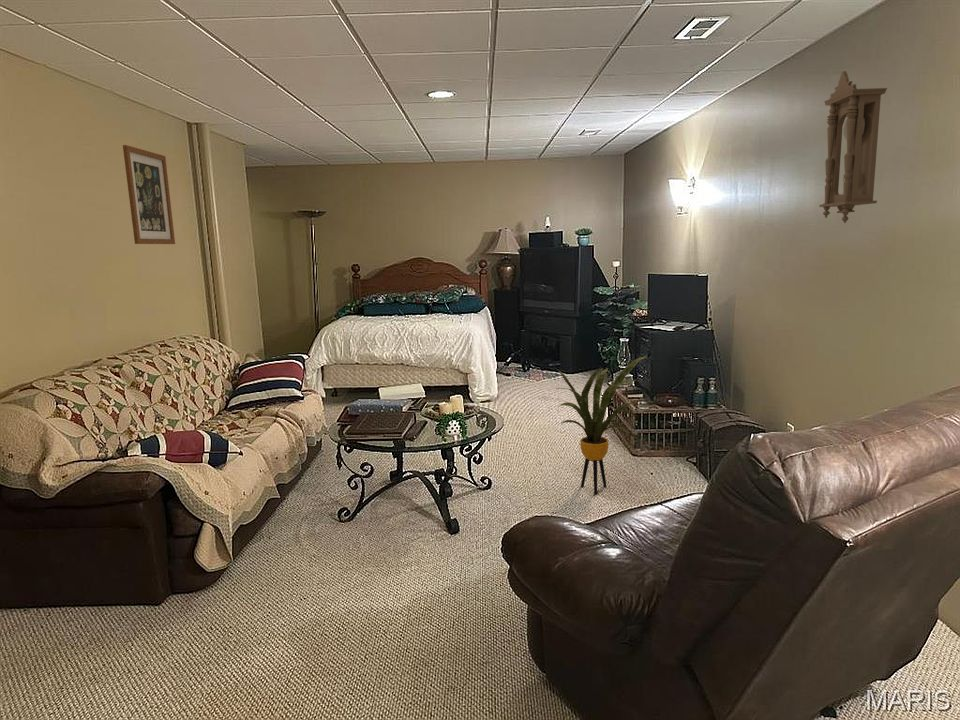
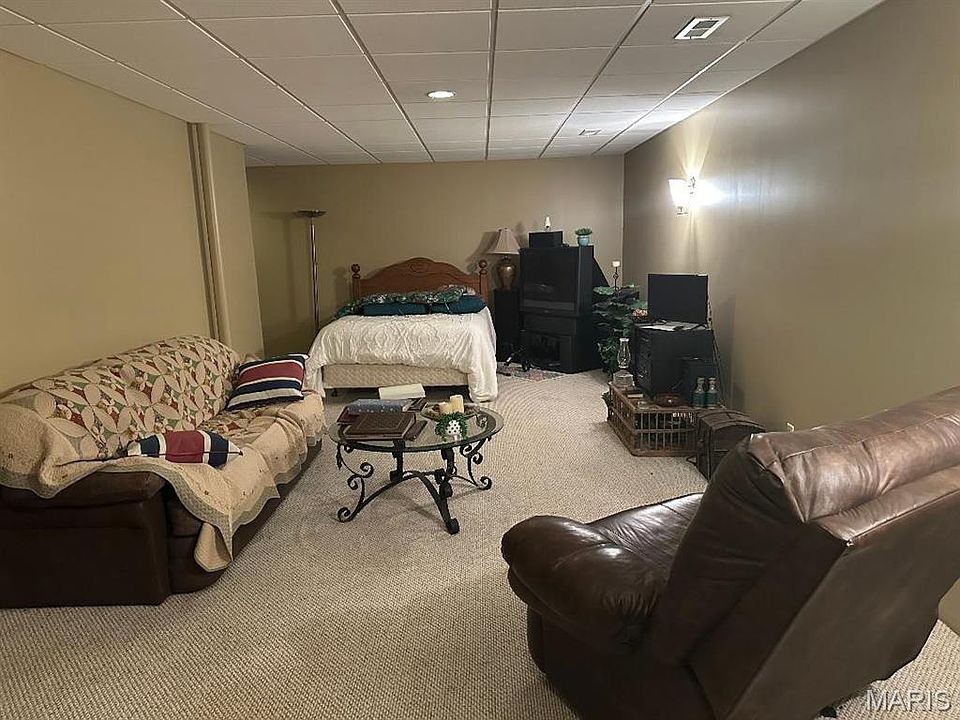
- wall art [122,144,176,245]
- pendulum clock [819,70,888,224]
- house plant [554,354,649,495]
